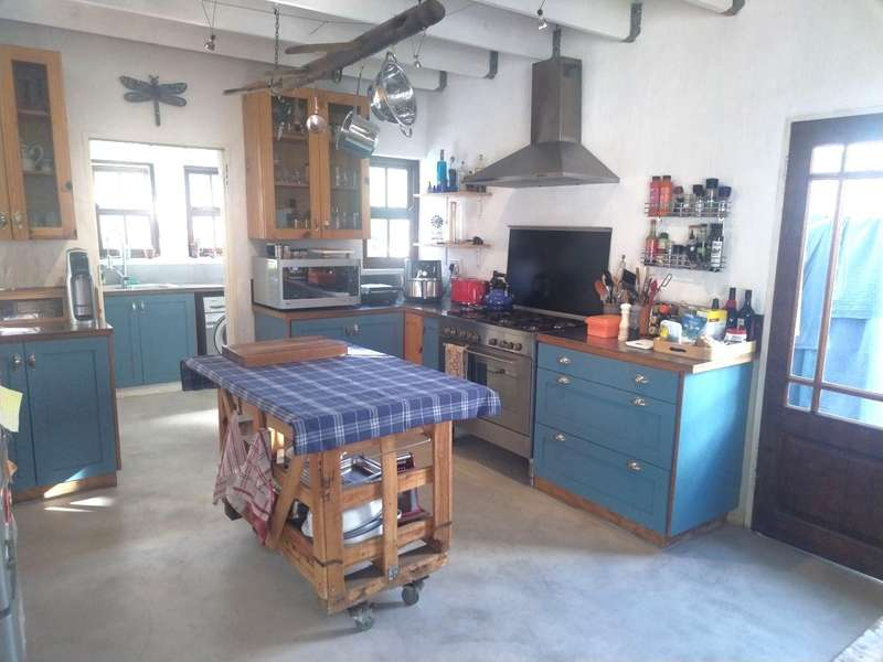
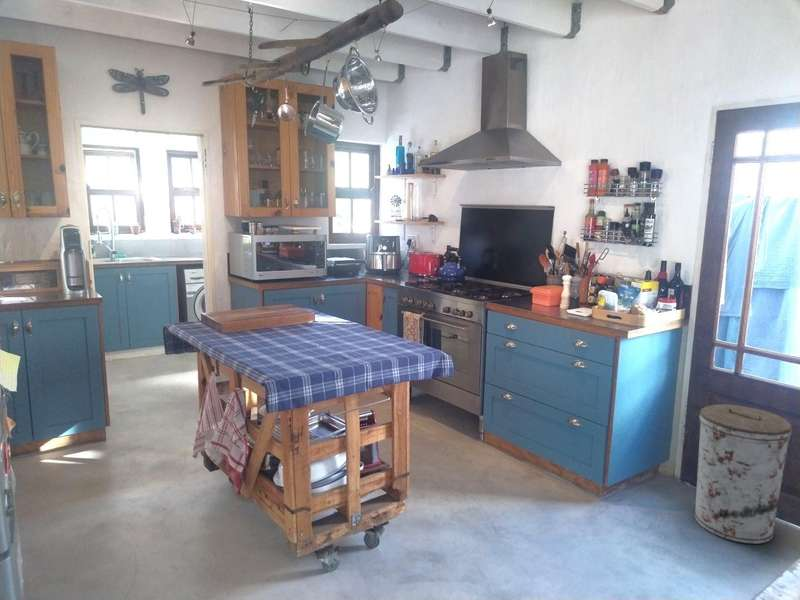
+ trash can [694,404,793,545]
